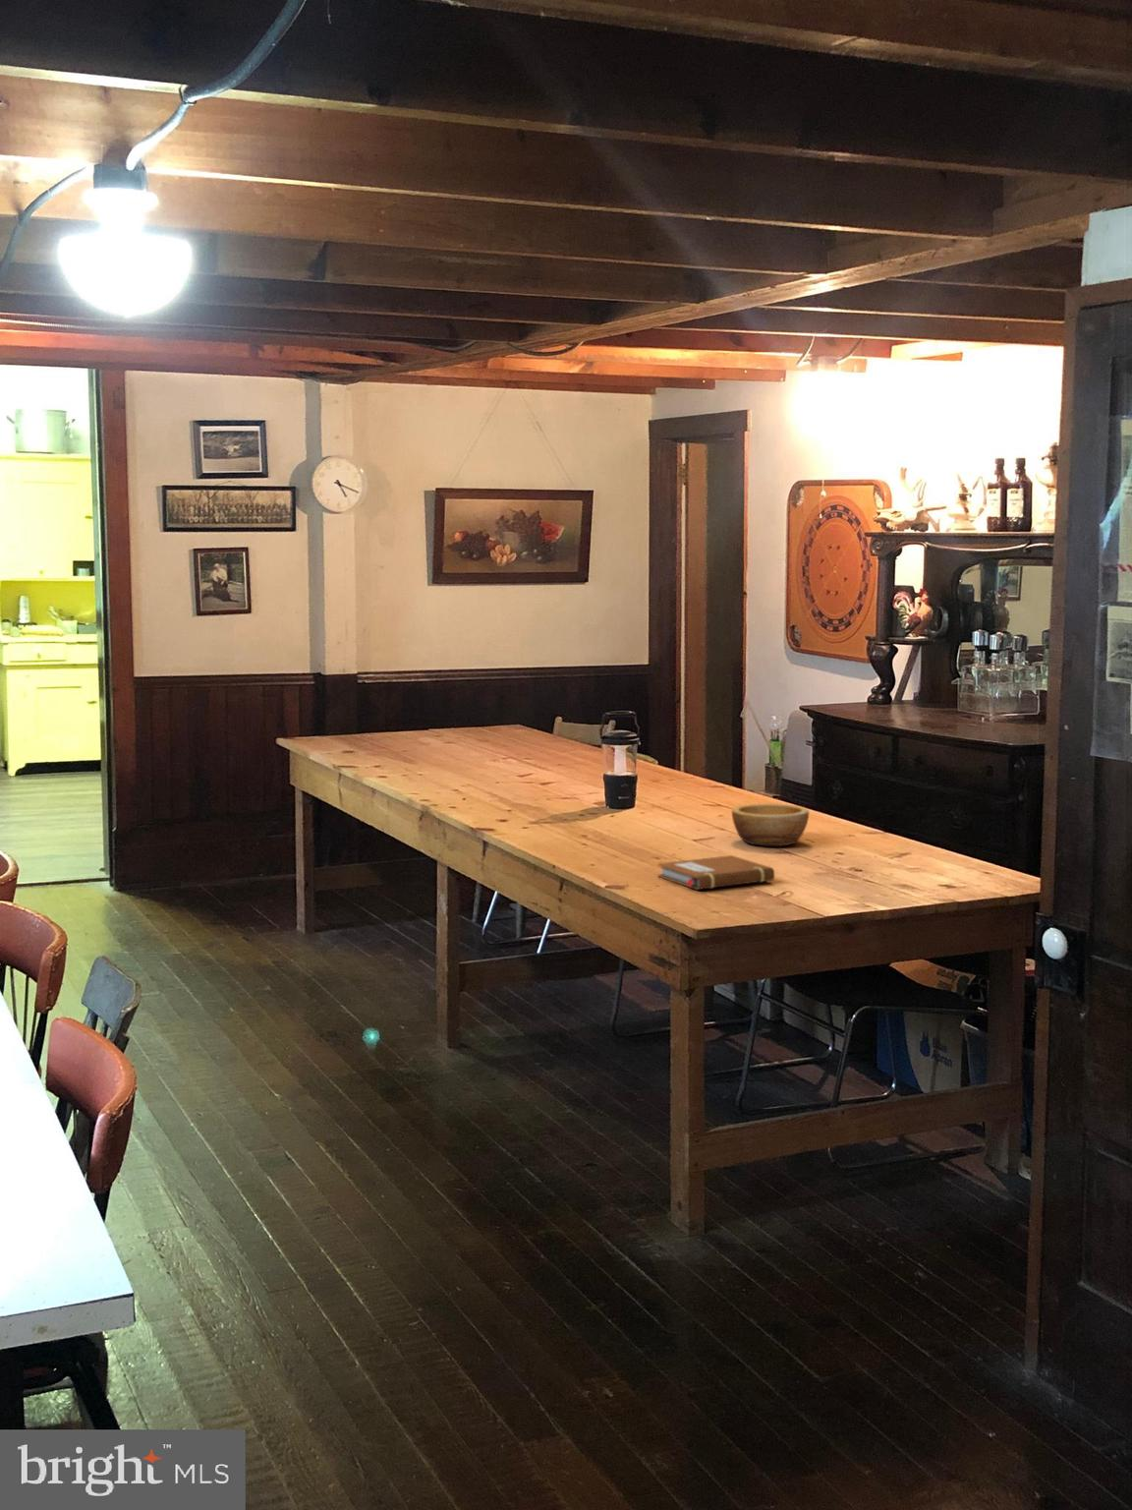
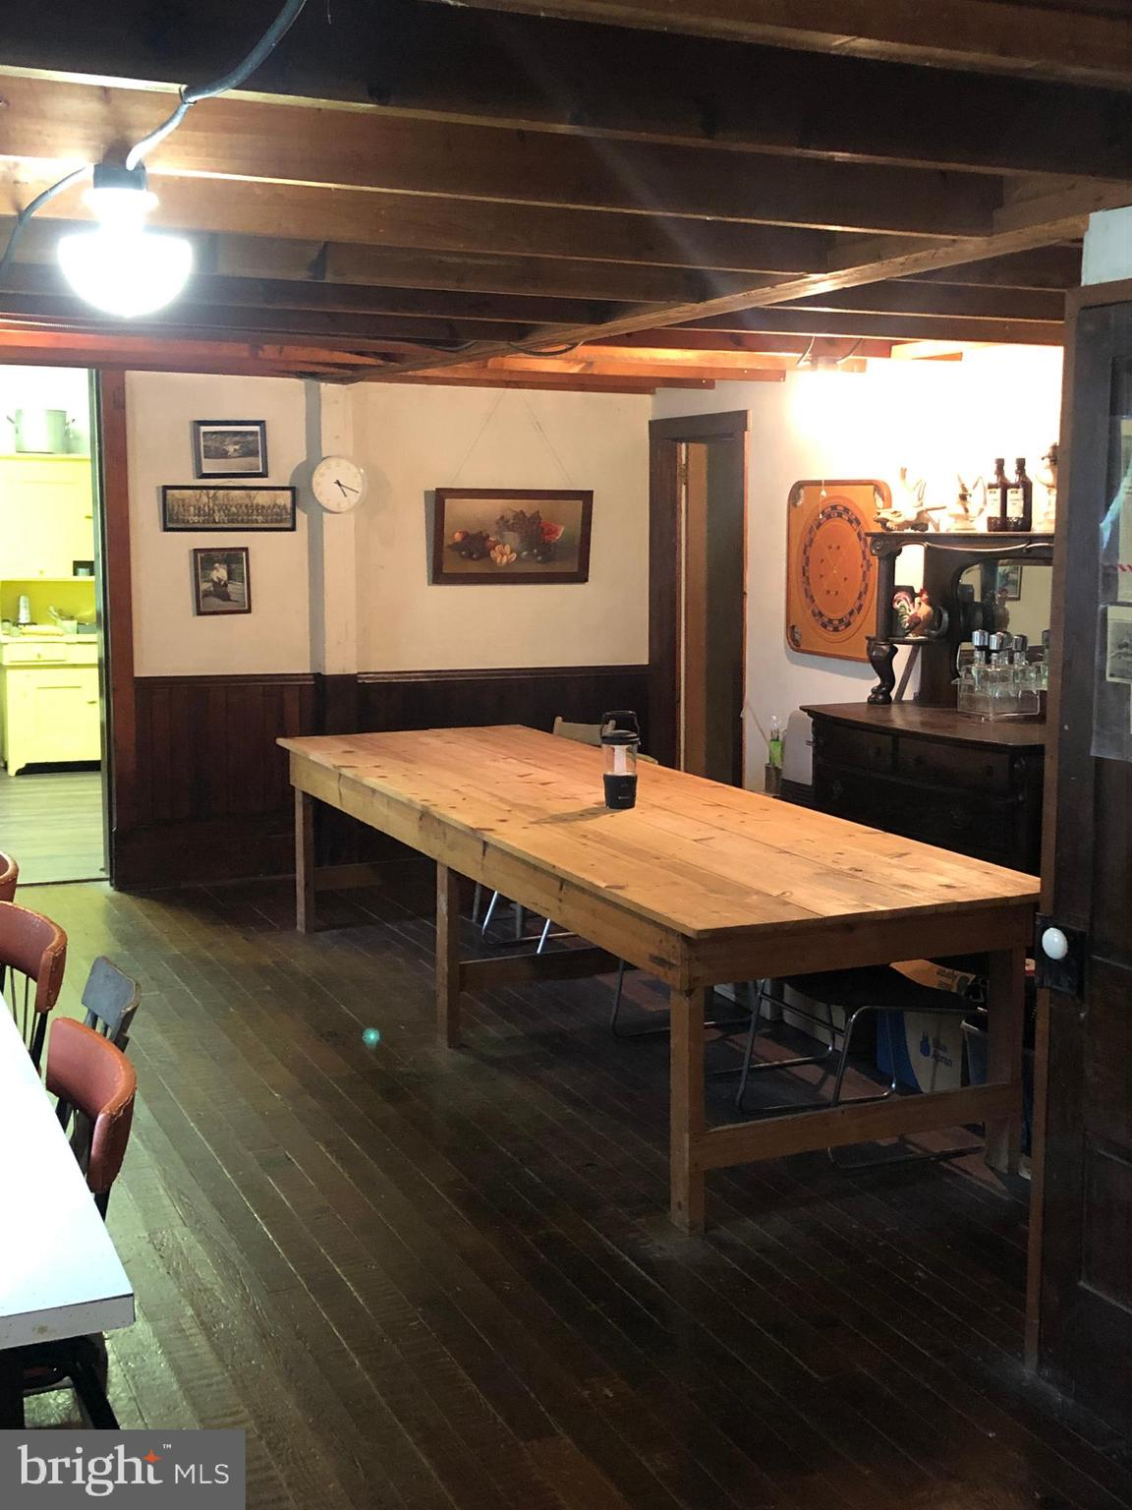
- notebook [656,855,775,891]
- bowl [731,804,810,848]
